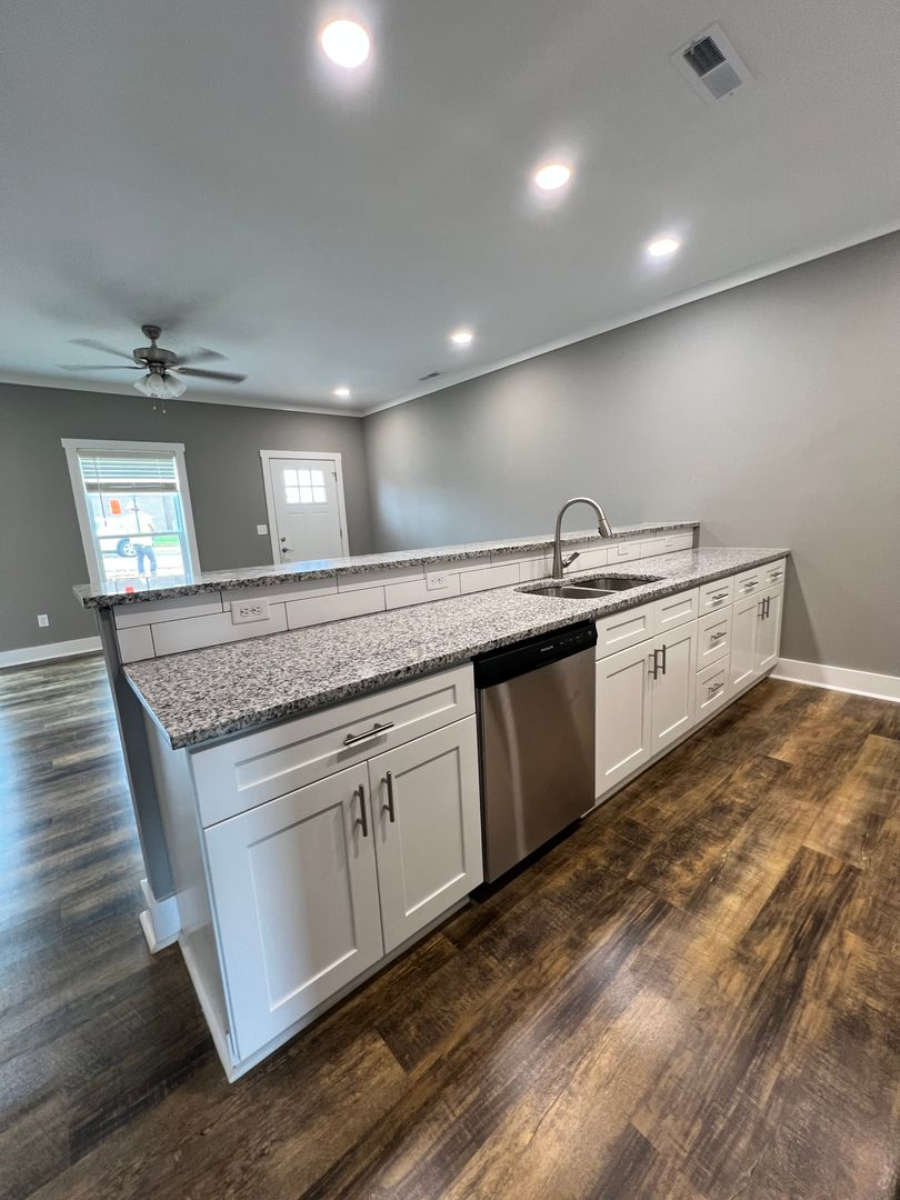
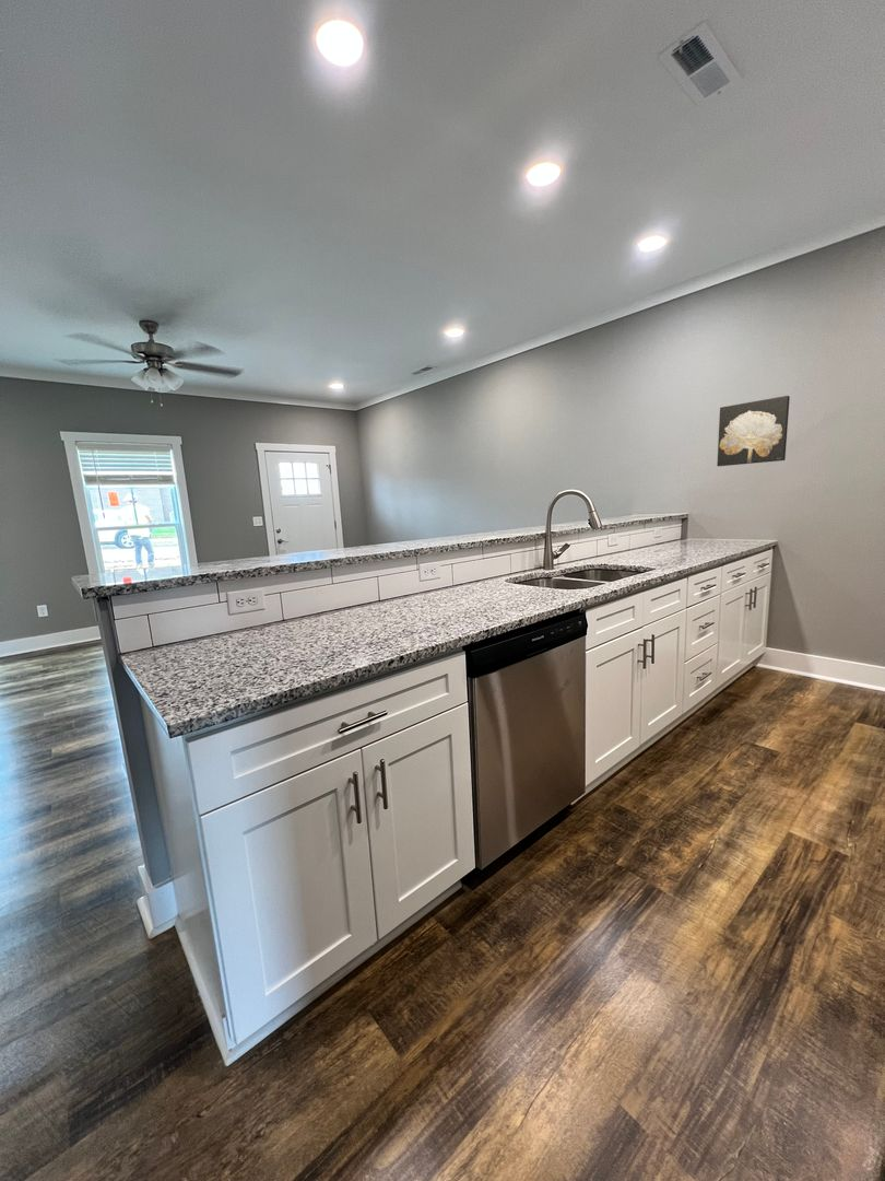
+ wall art [716,395,791,467]
